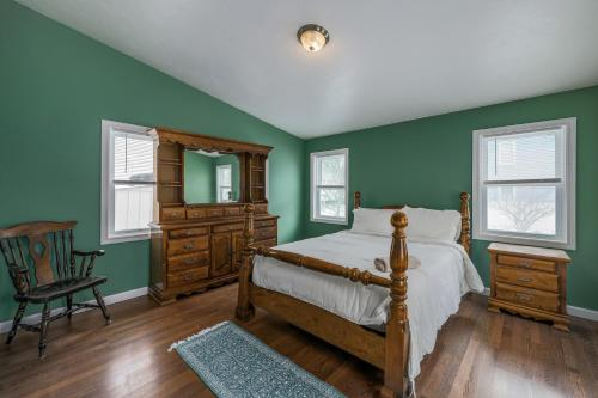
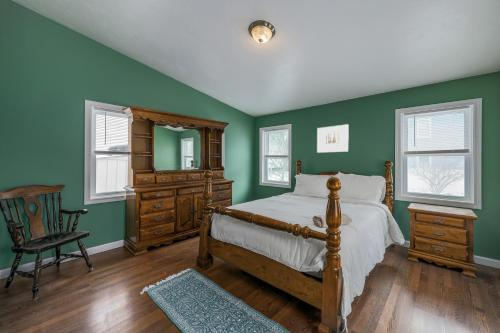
+ wall art [316,123,350,154]
